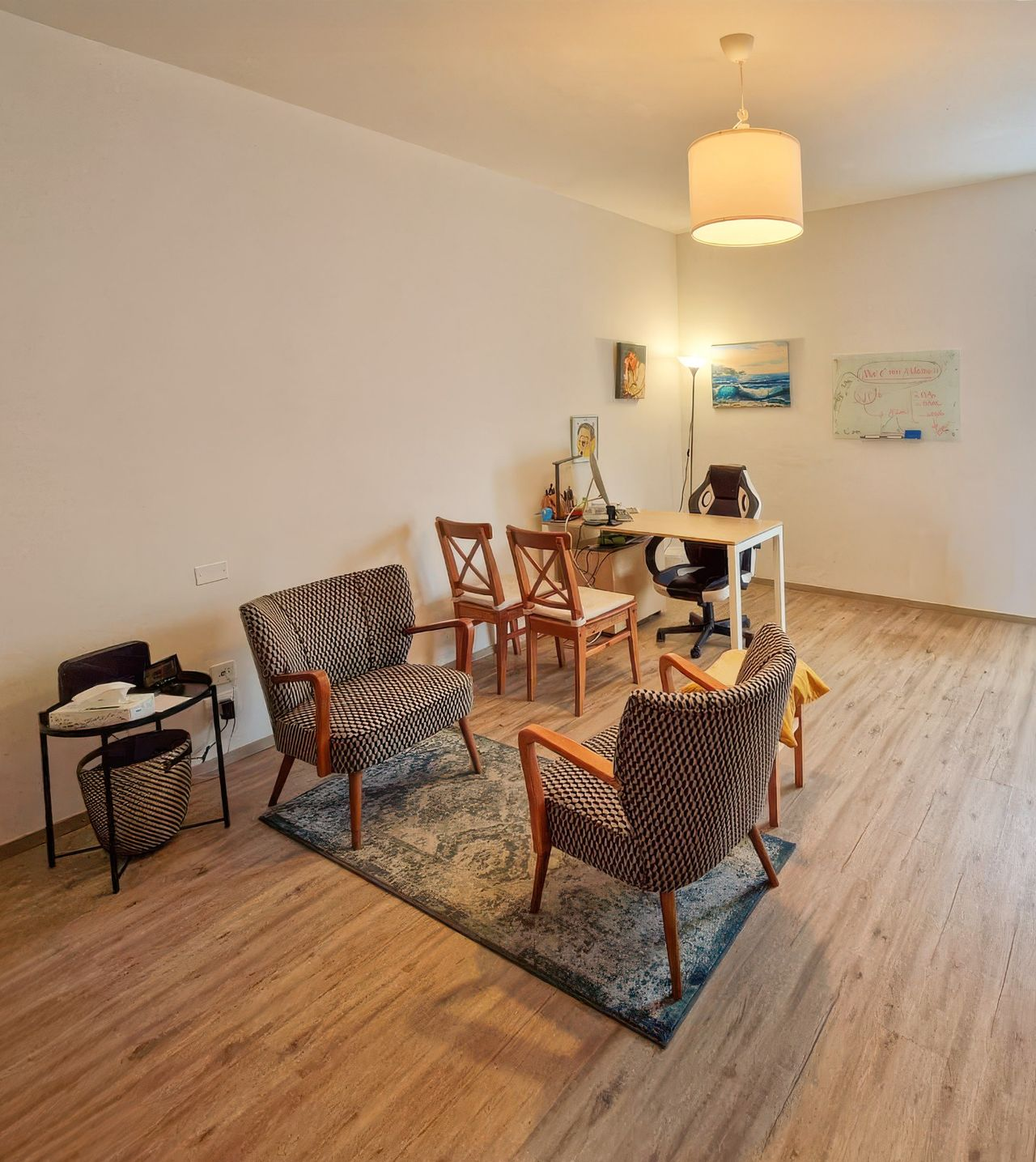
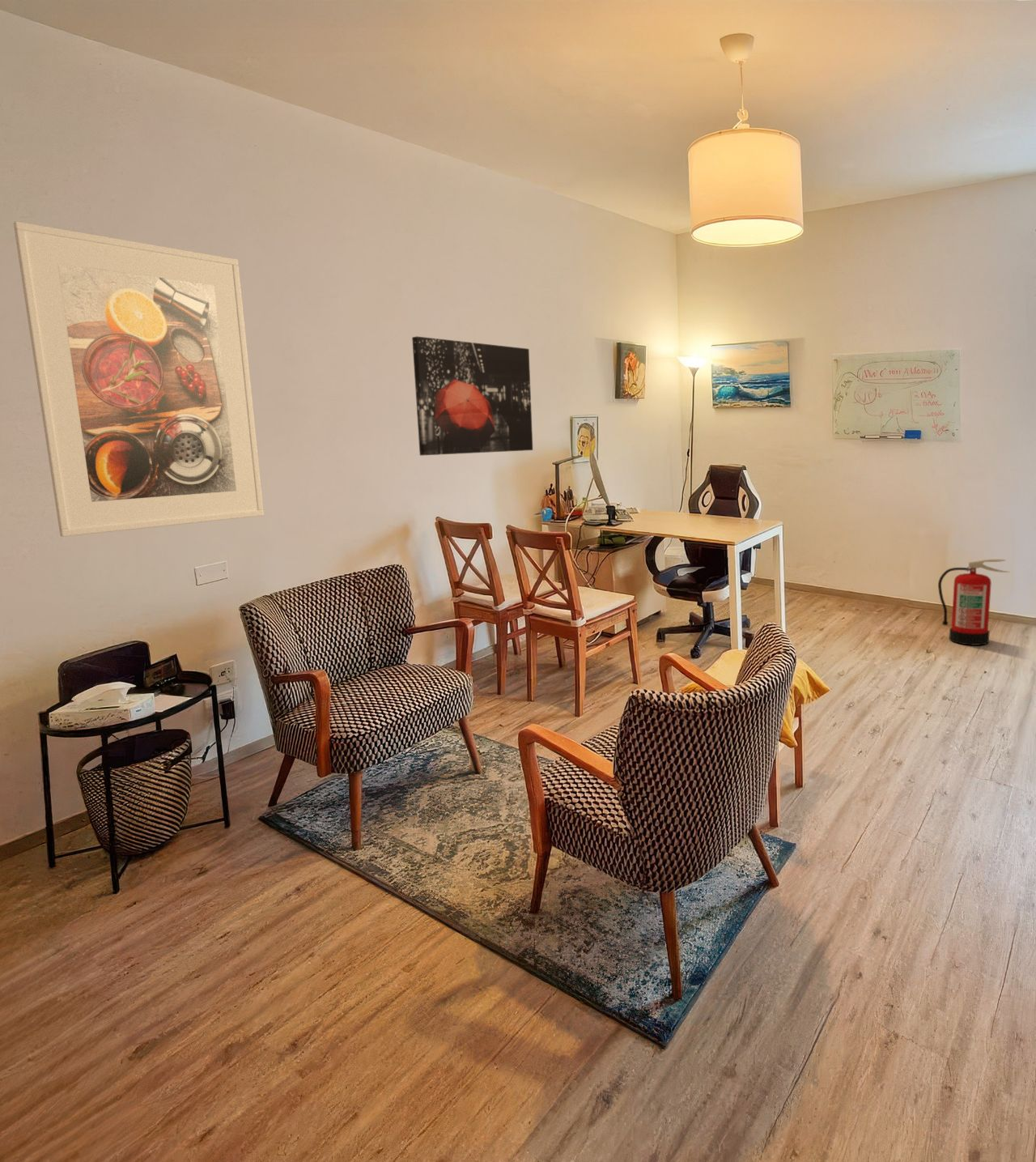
+ fire extinguisher [937,559,1011,646]
+ wall art [411,336,533,457]
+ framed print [13,221,265,538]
